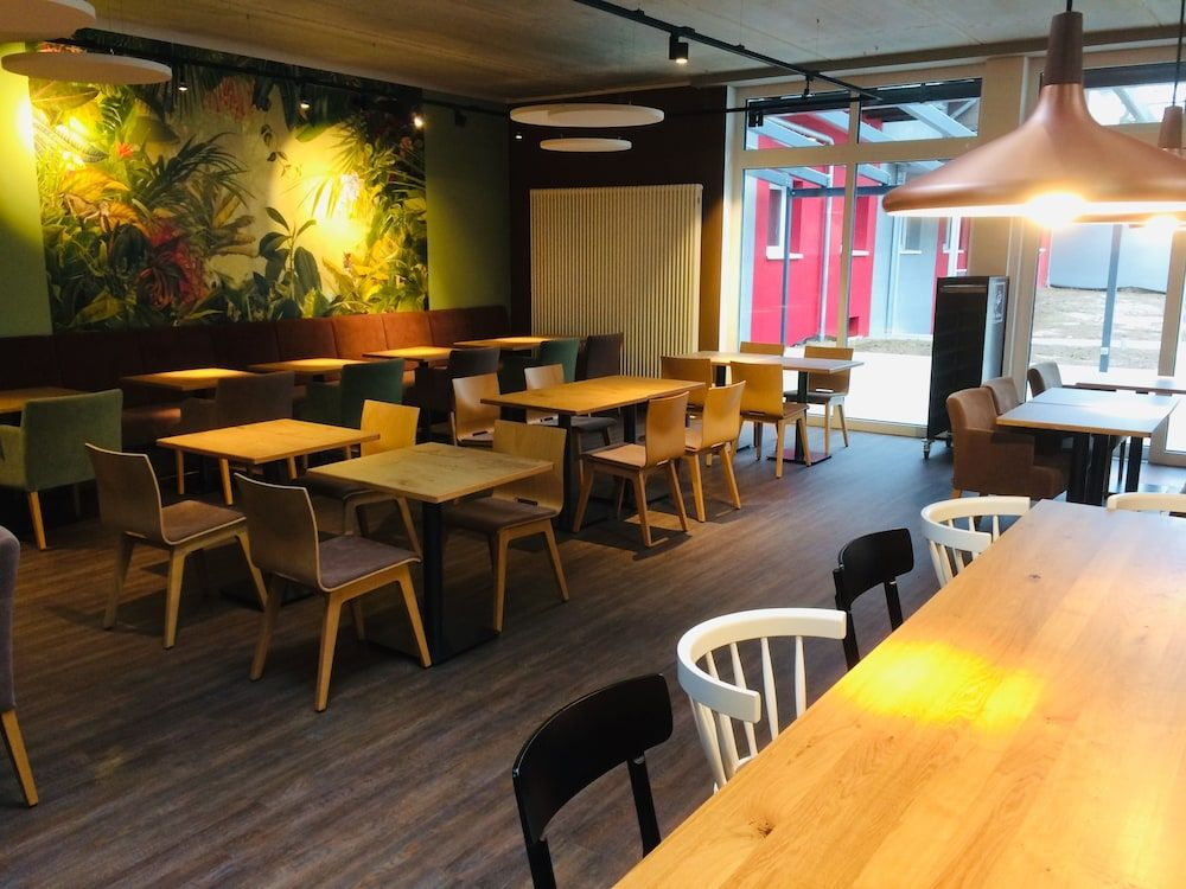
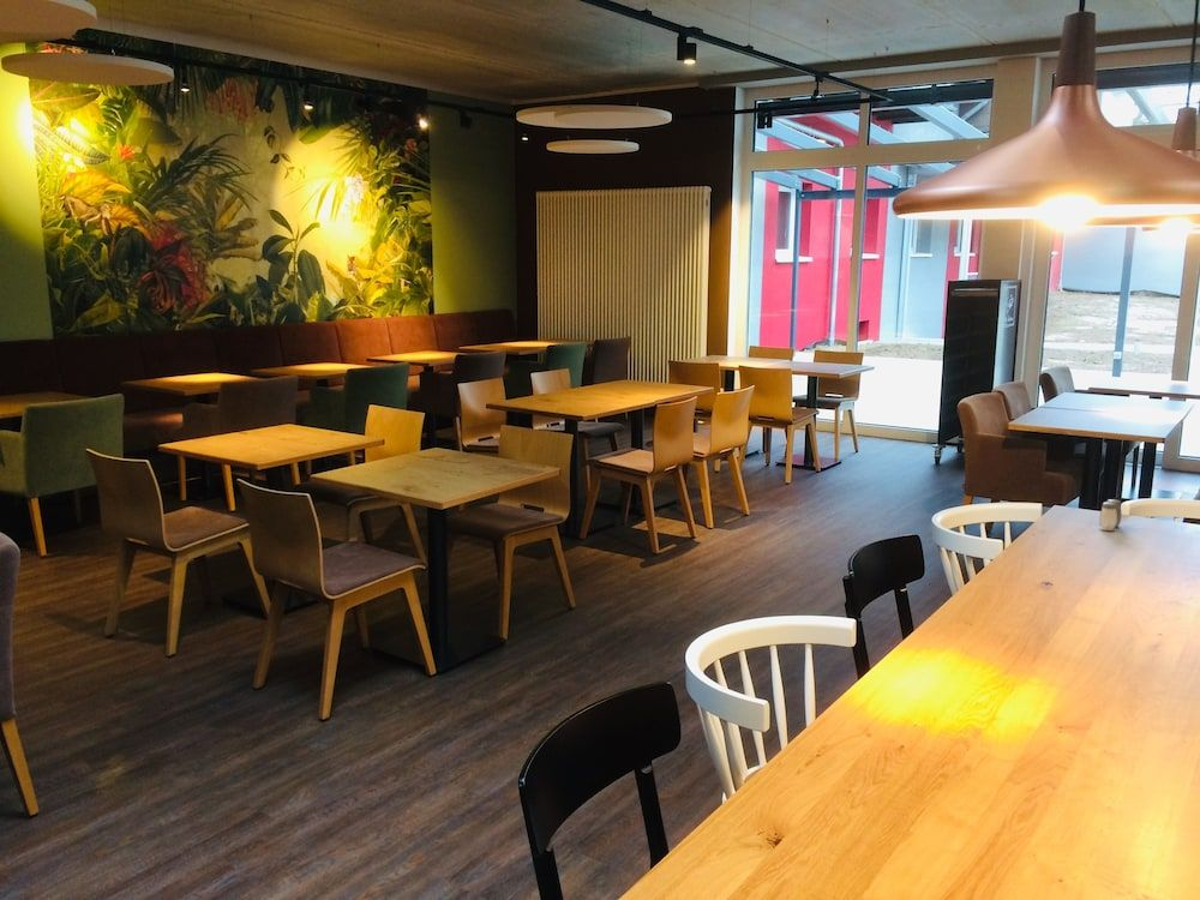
+ salt and pepper shaker [1098,498,1122,532]
